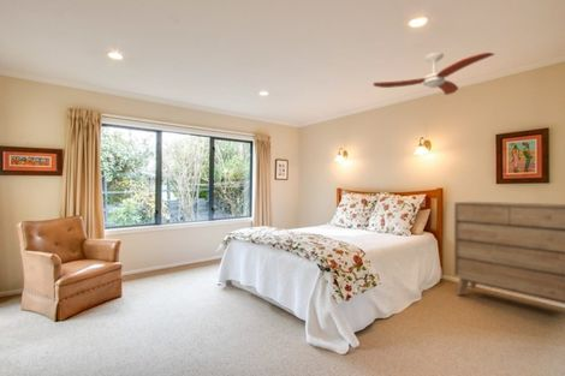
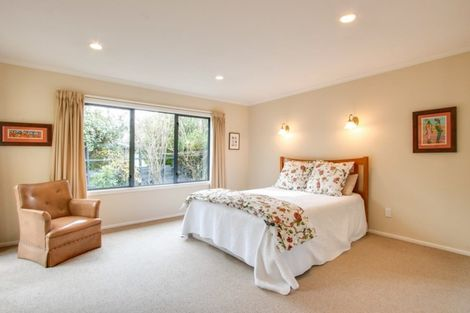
- dresser [453,201,565,305]
- ceiling fan [373,52,495,96]
